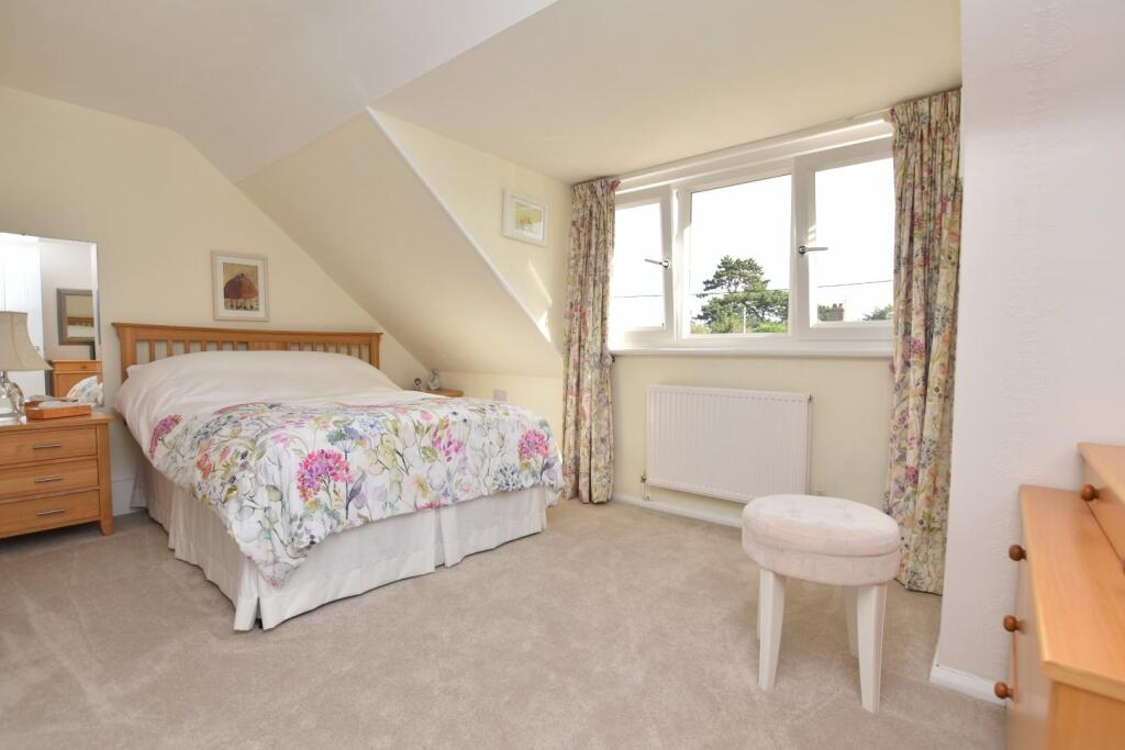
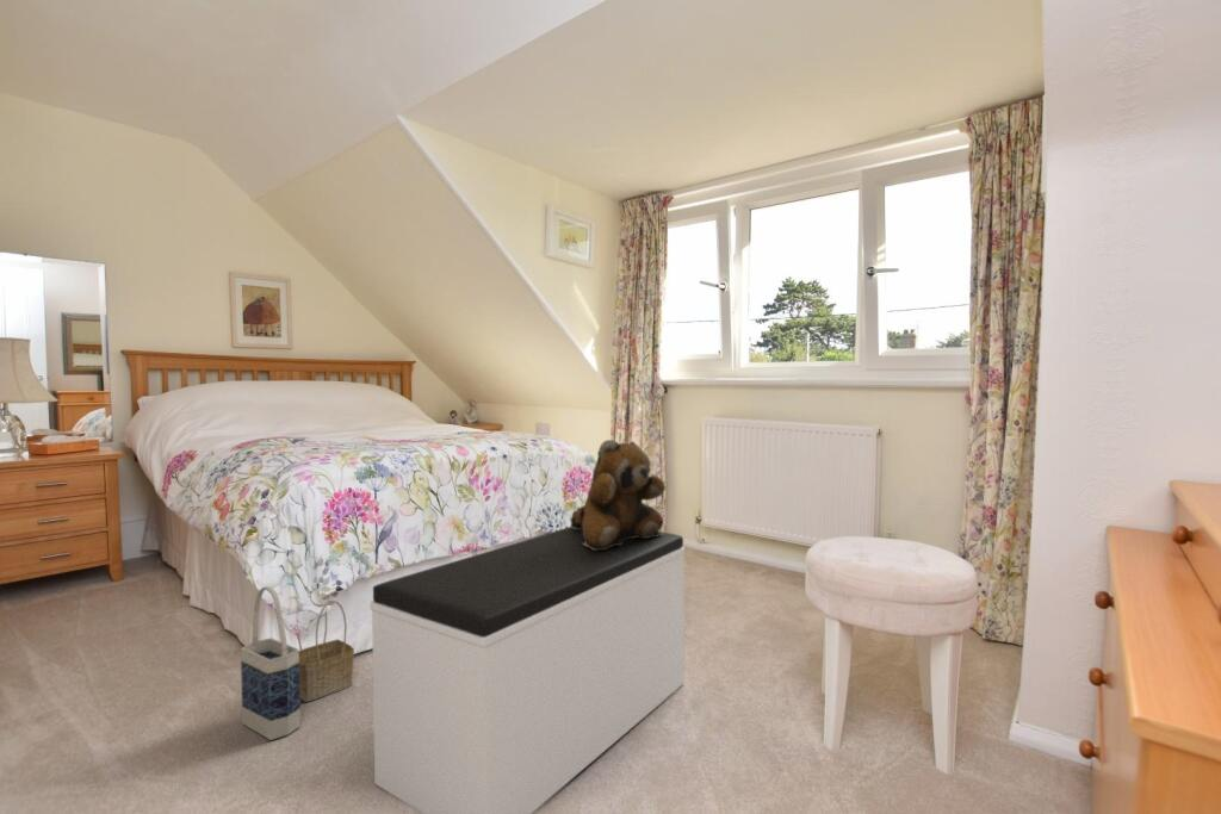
+ bag [240,585,302,741]
+ basket [296,599,355,703]
+ bench [370,526,686,814]
+ teddy bear [569,439,667,551]
